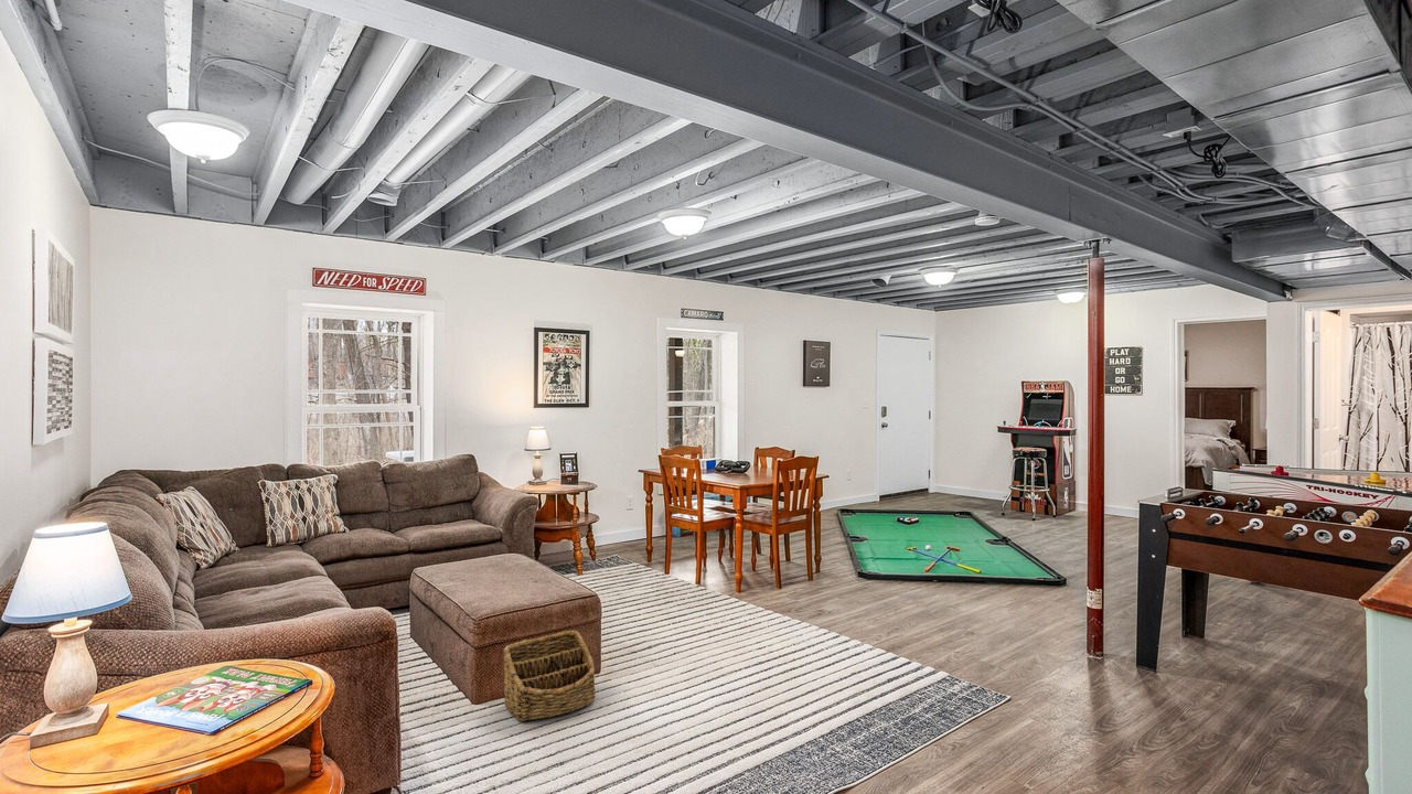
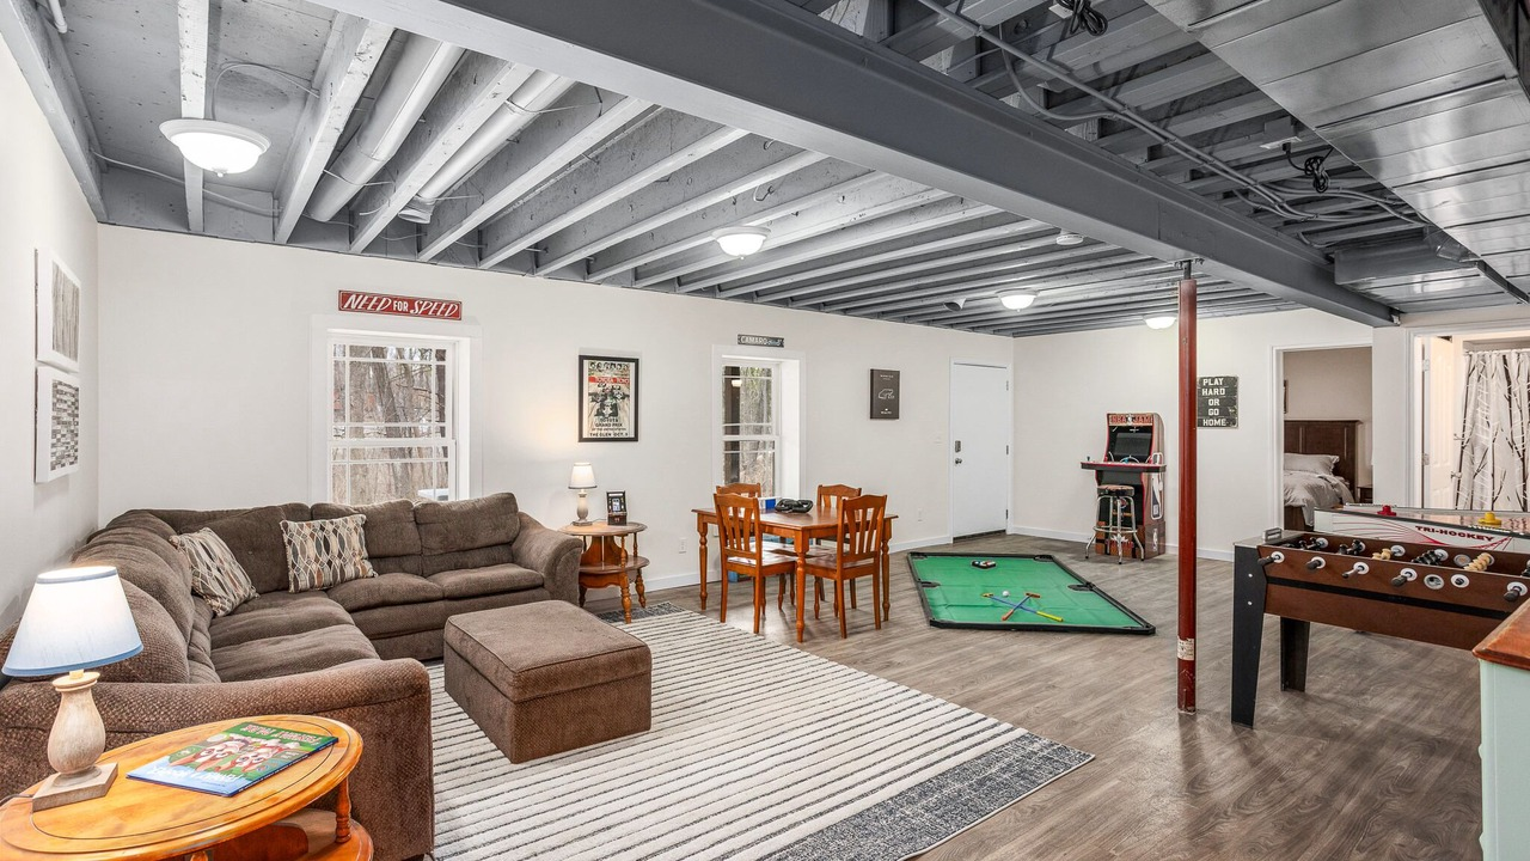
- basket [503,630,596,722]
